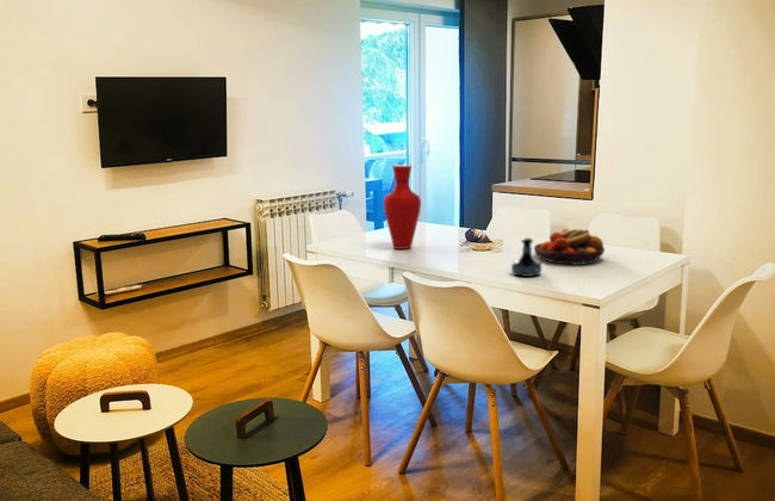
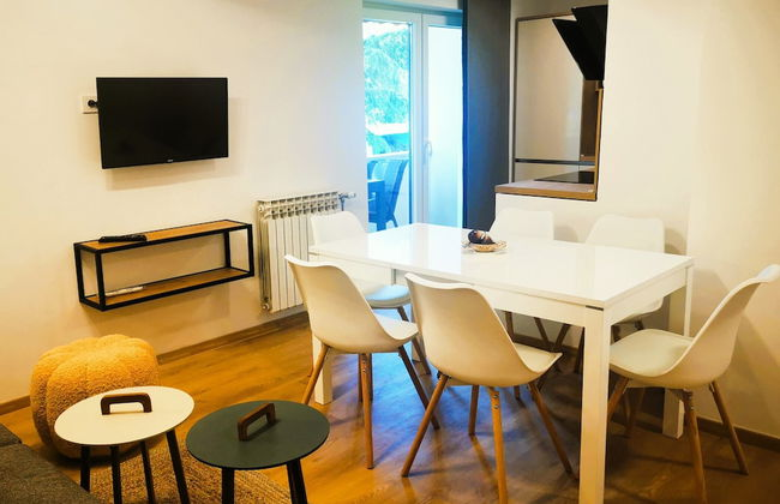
- vase [383,165,422,250]
- tequila bottle [510,237,542,278]
- fruit bowl [533,228,606,266]
